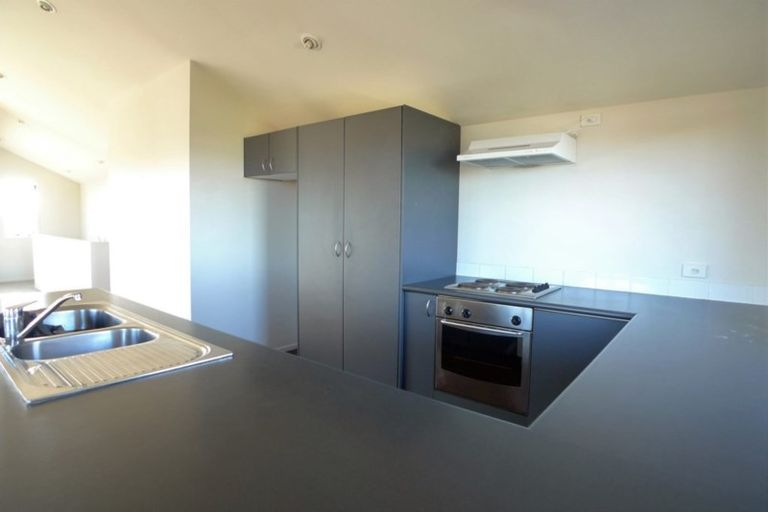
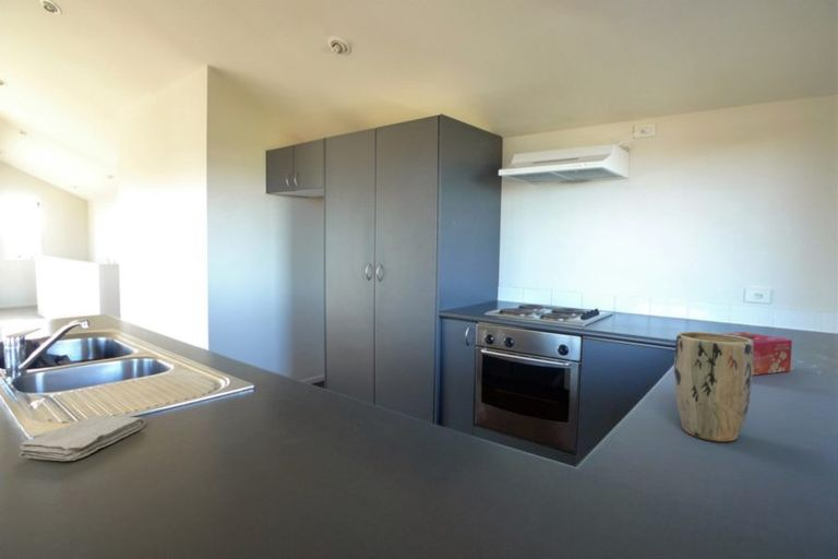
+ tissue box [720,331,793,376]
+ plant pot [673,331,754,443]
+ washcloth [17,414,146,462]
